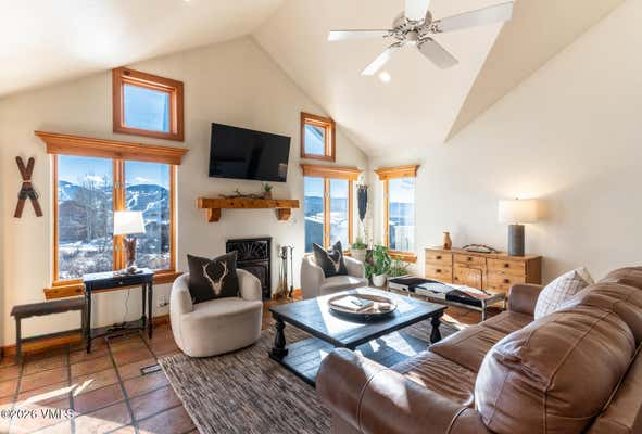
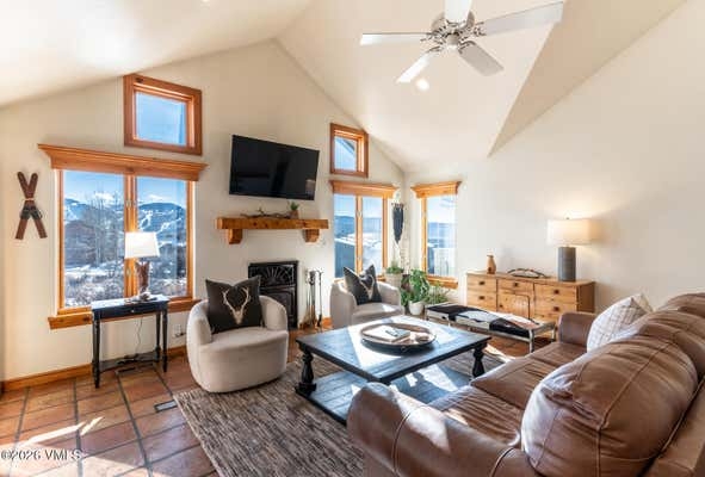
- footstool [9,296,87,366]
